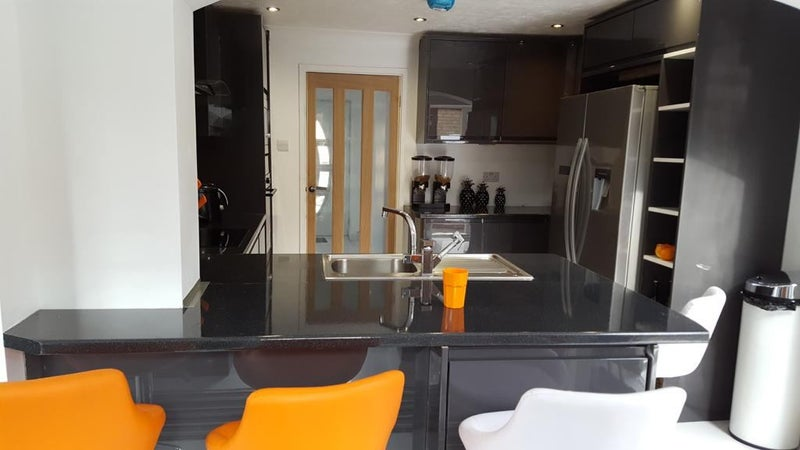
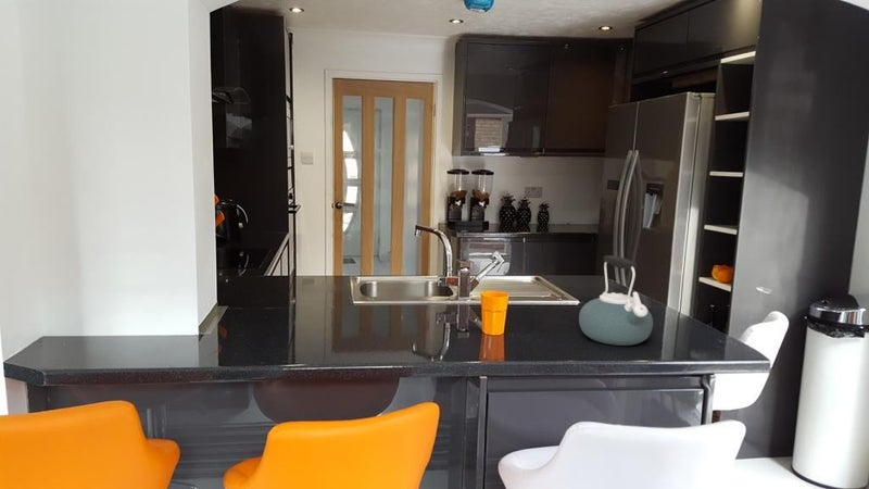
+ kettle [578,254,654,347]
